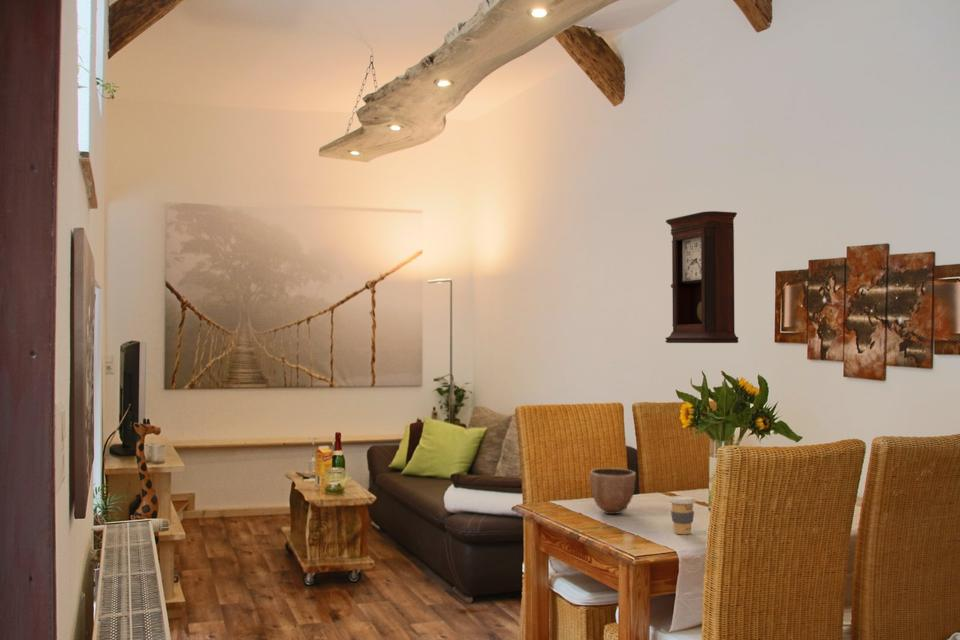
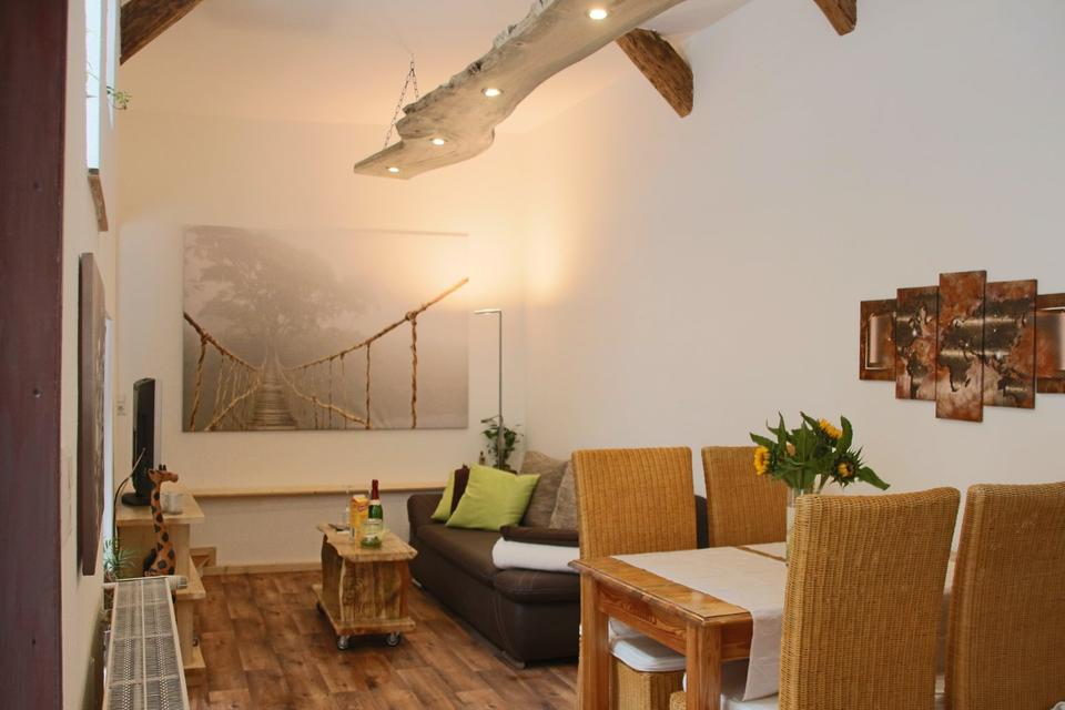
- pendulum clock [664,210,739,344]
- decorative bowl [589,467,637,515]
- coffee cup [668,495,697,535]
